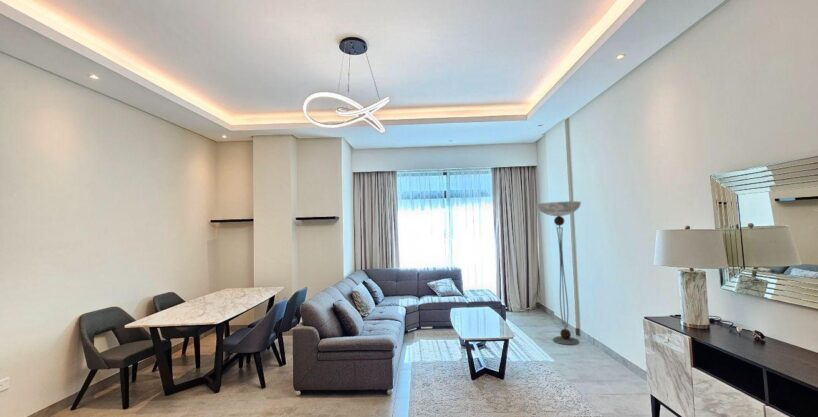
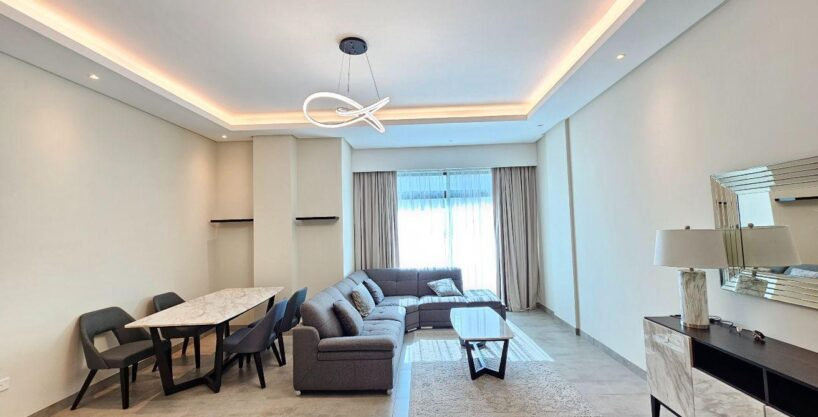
- floor lamp [536,200,582,346]
